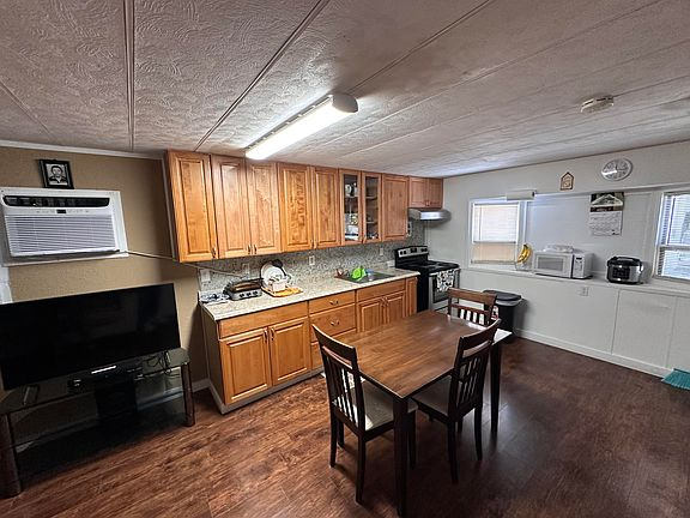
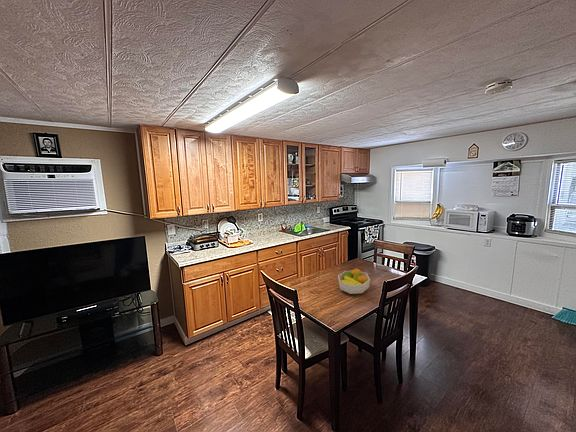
+ fruit bowl [337,267,371,295]
